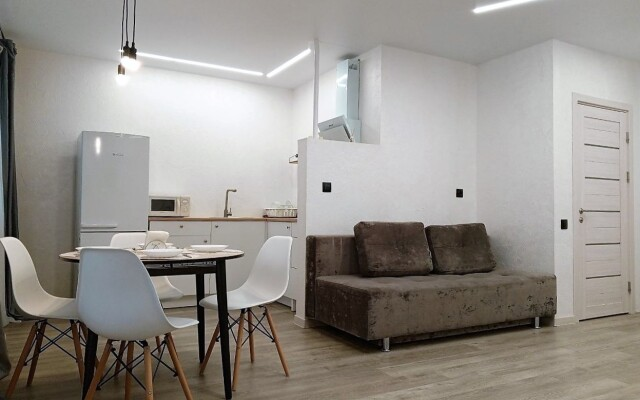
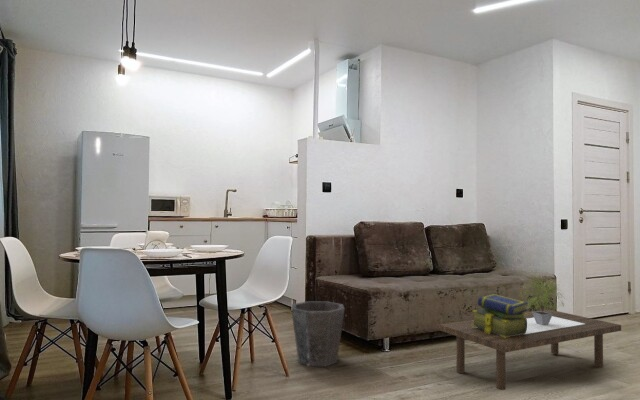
+ potted plant [518,272,566,325]
+ coffee table [438,308,622,391]
+ stack of books [472,293,528,338]
+ waste bin [291,300,346,367]
